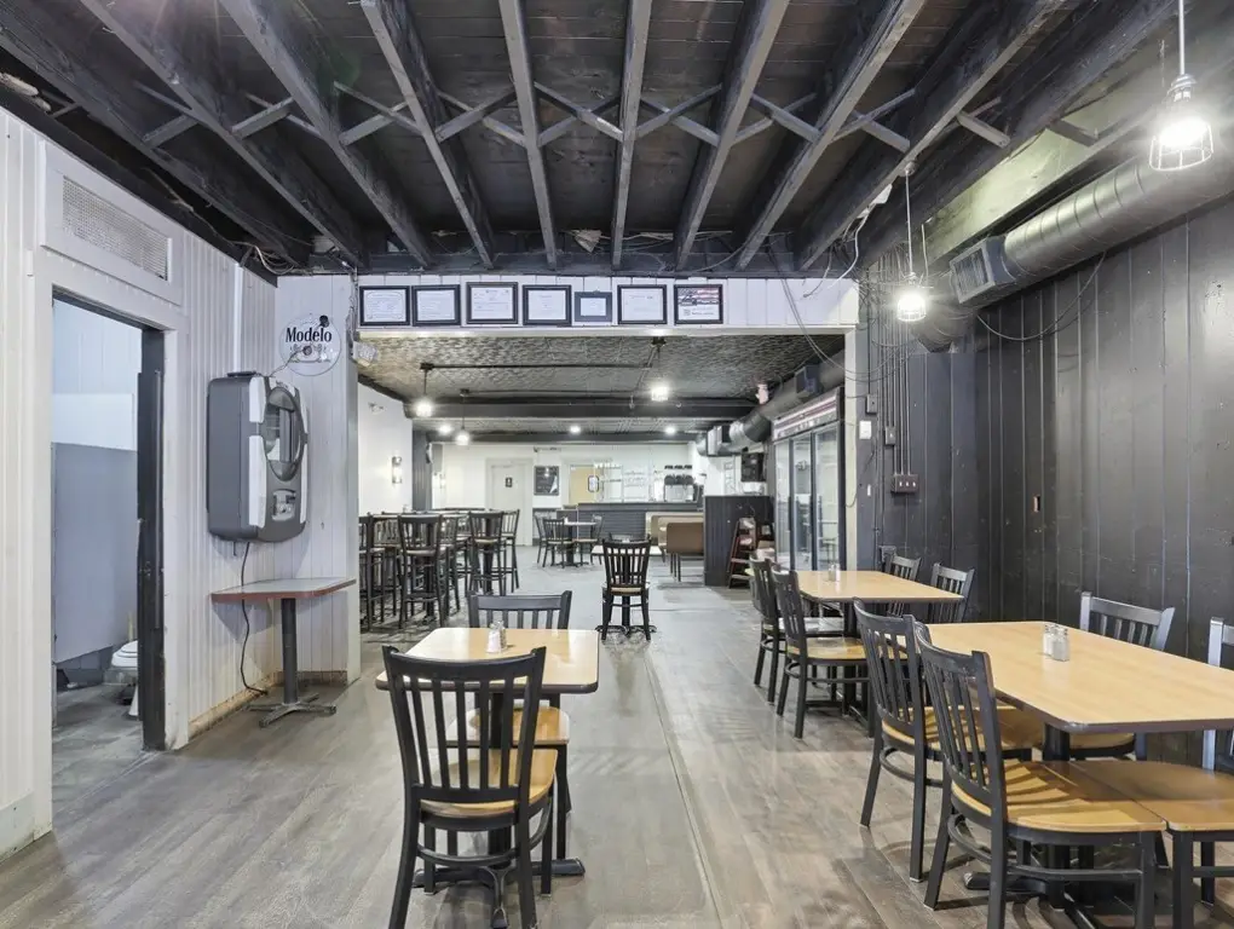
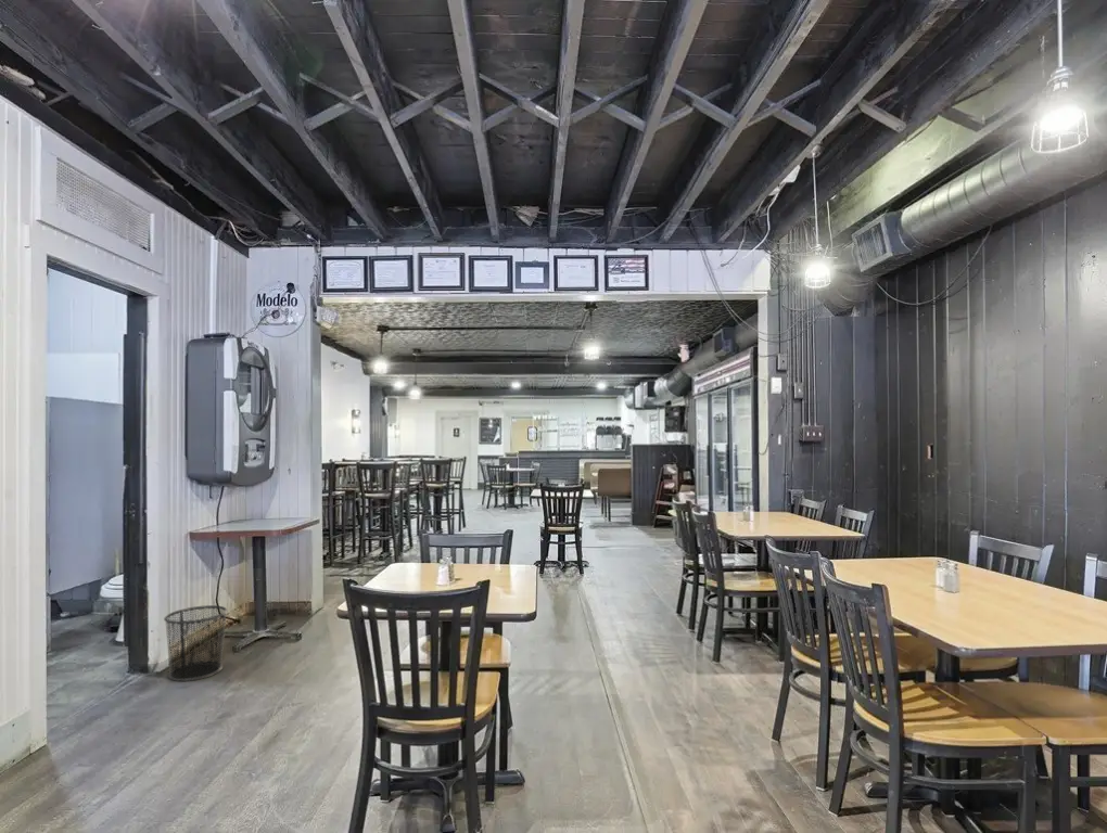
+ trash can [163,604,229,682]
